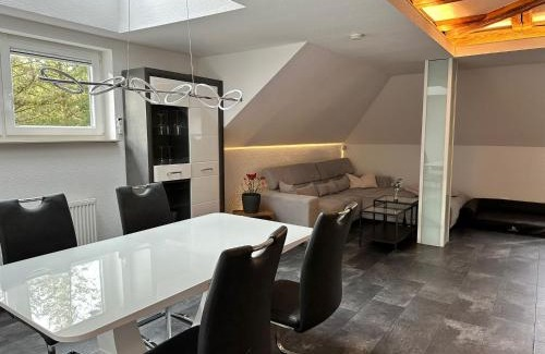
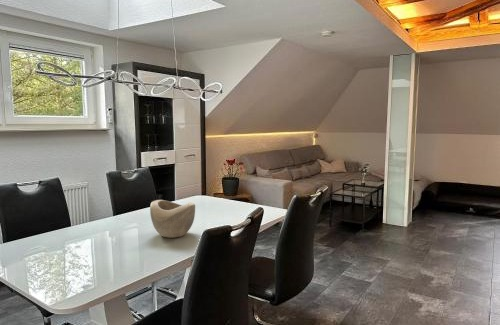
+ decorative bowl [149,199,196,239]
